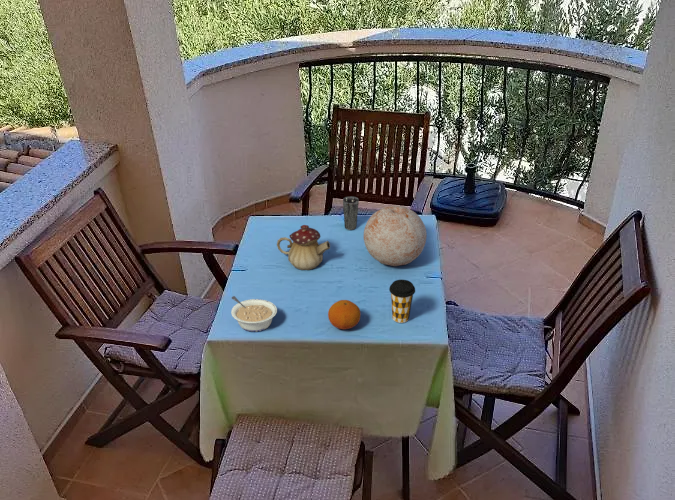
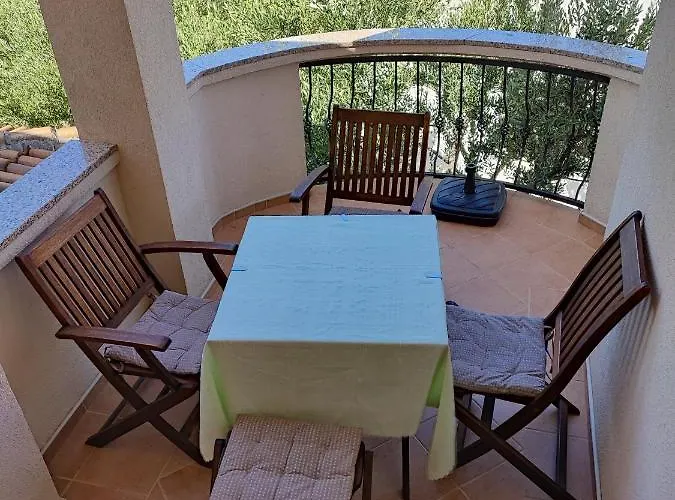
- decorative ball [363,205,427,267]
- coffee cup [388,279,416,324]
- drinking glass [342,196,360,231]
- fruit [327,299,362,330]
- teapot [276,224,331,271]
- legume [230,295,278,332]
